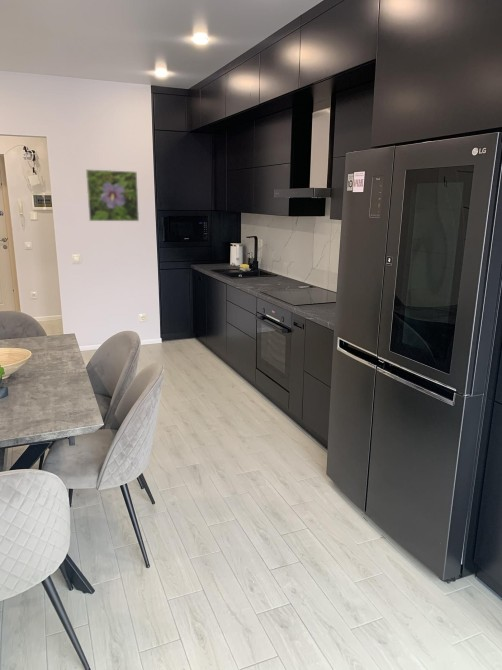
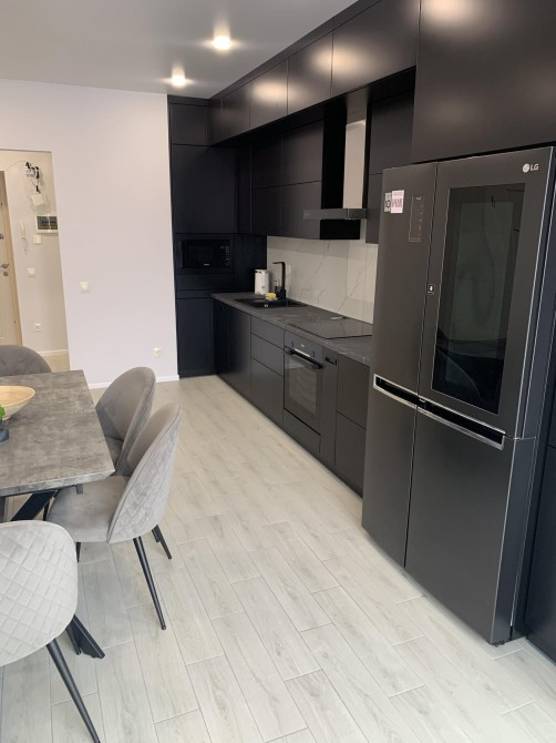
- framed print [85,168,140,222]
